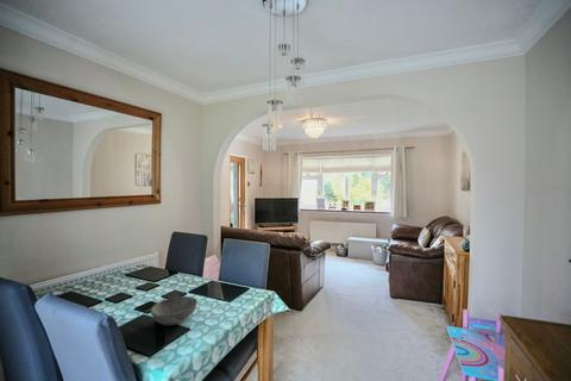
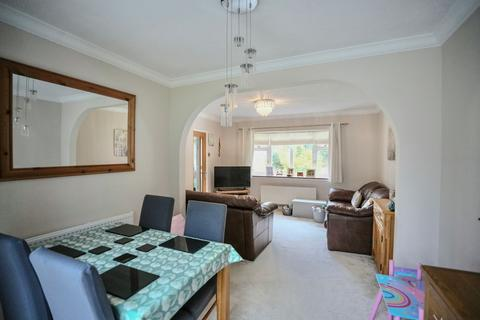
- bowl [150,295,199,326]
